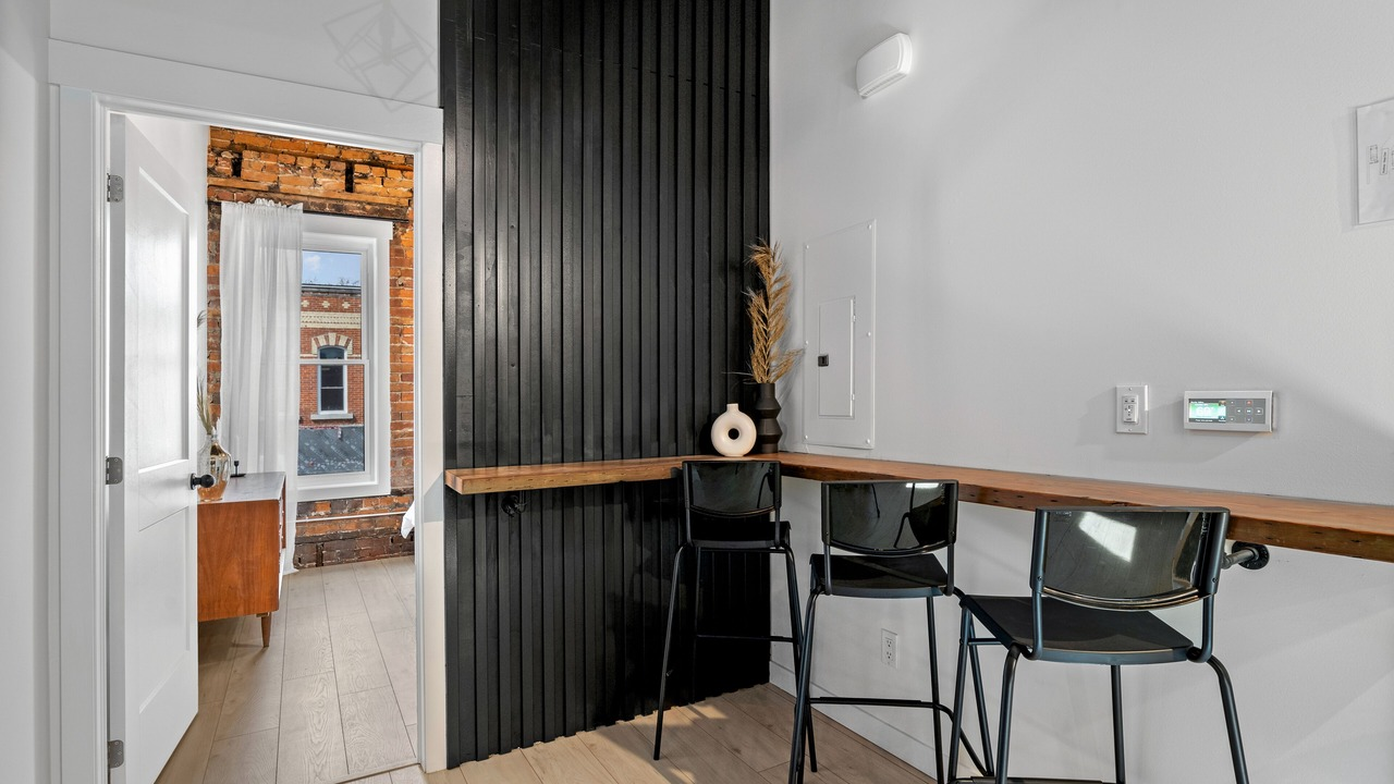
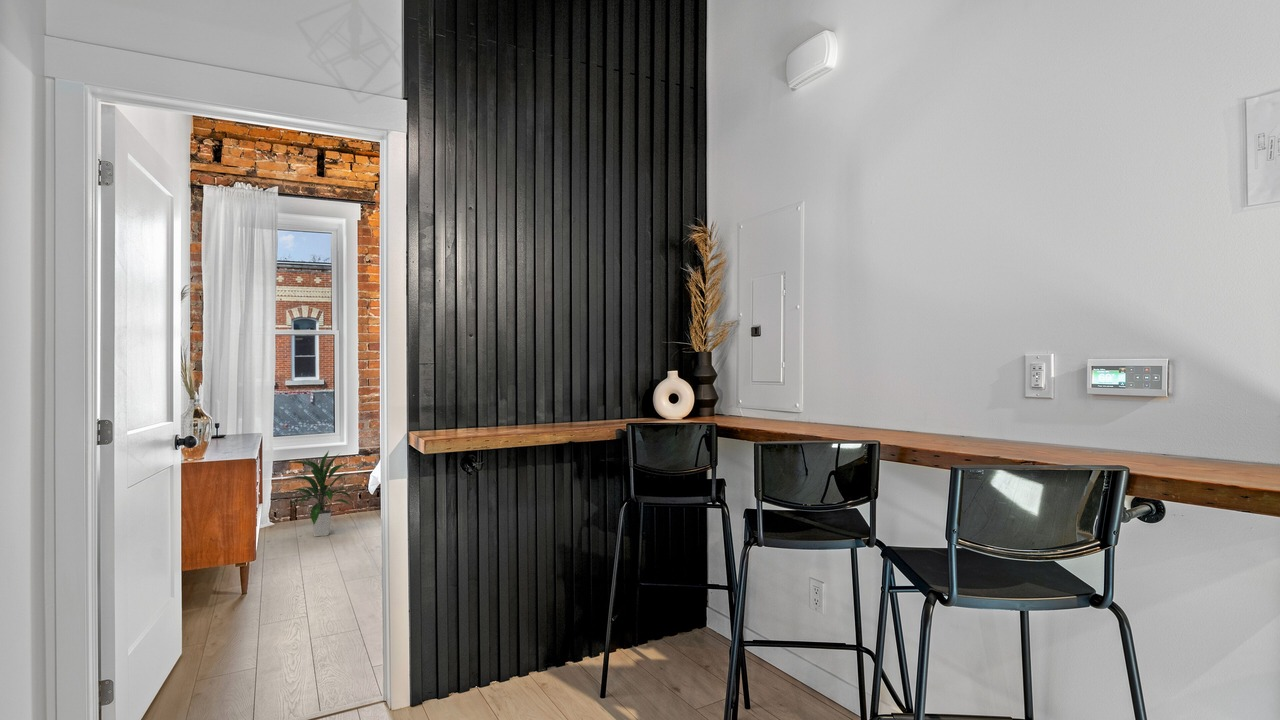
+ indoor plant [288,450,355,537]
